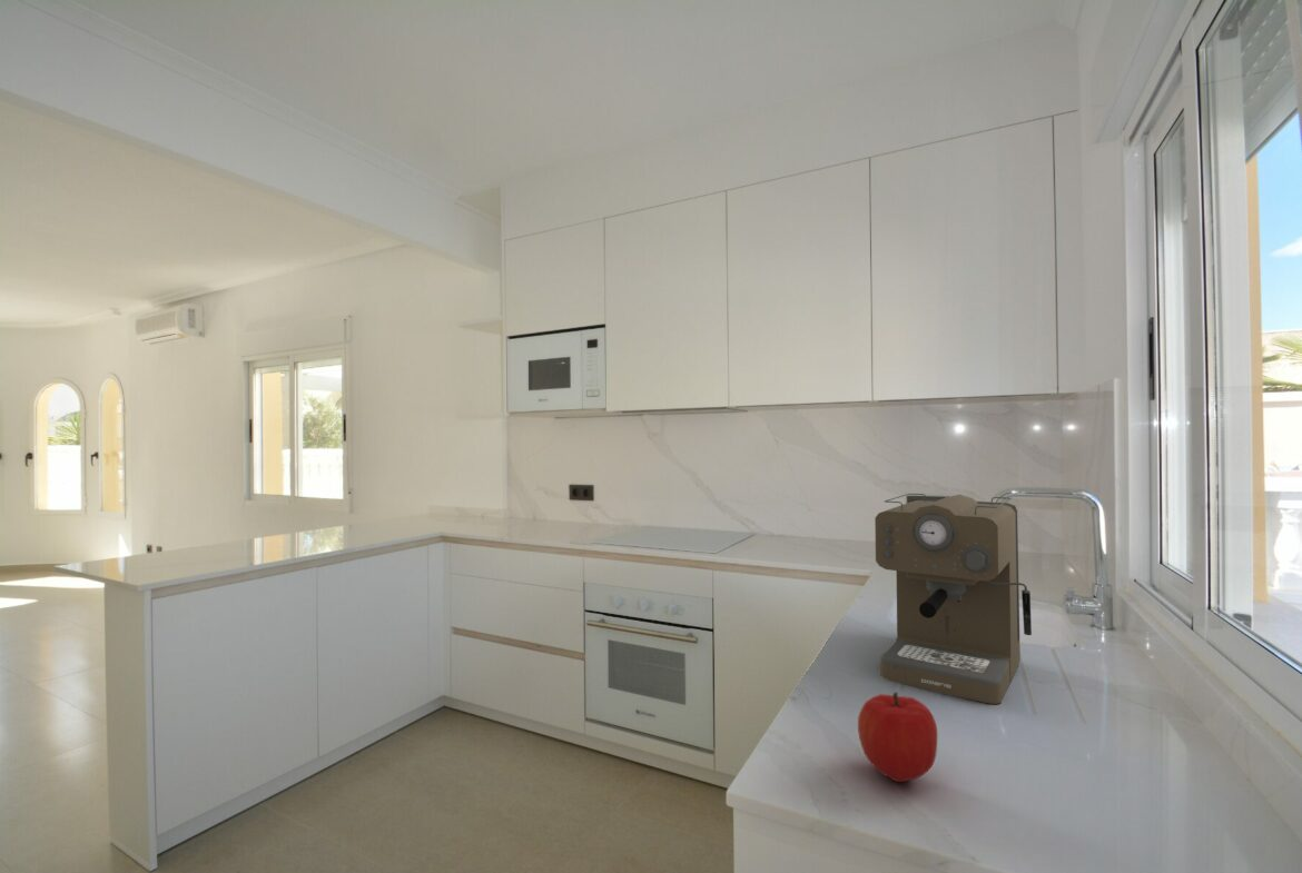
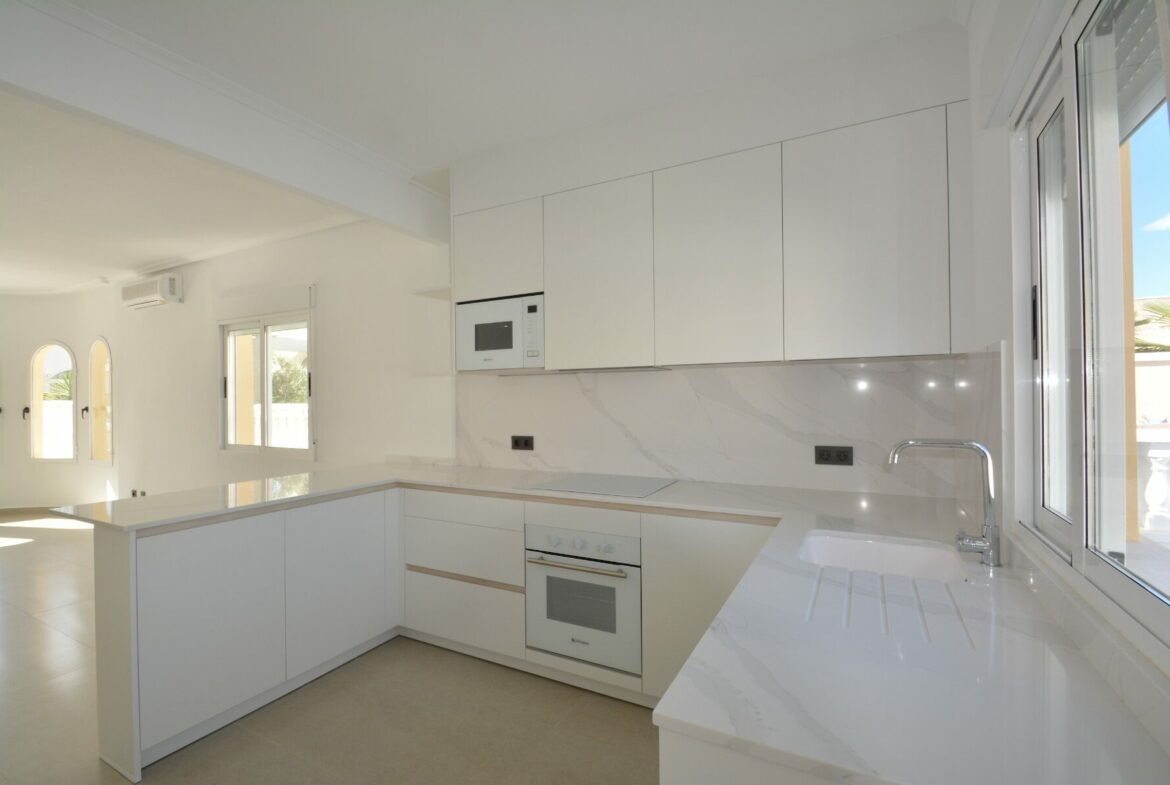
- coffee maker [874,493,1033,705]
- fruit [857,692,938,783]
